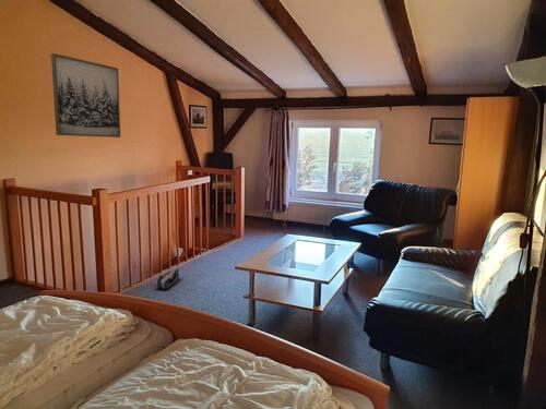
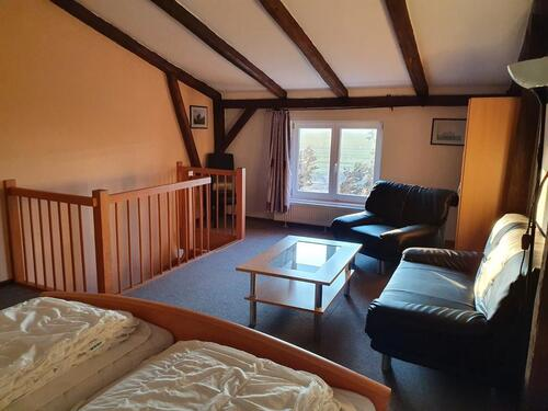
- shoe [152,267,180,290]
- wall art [50,52,121,139]
